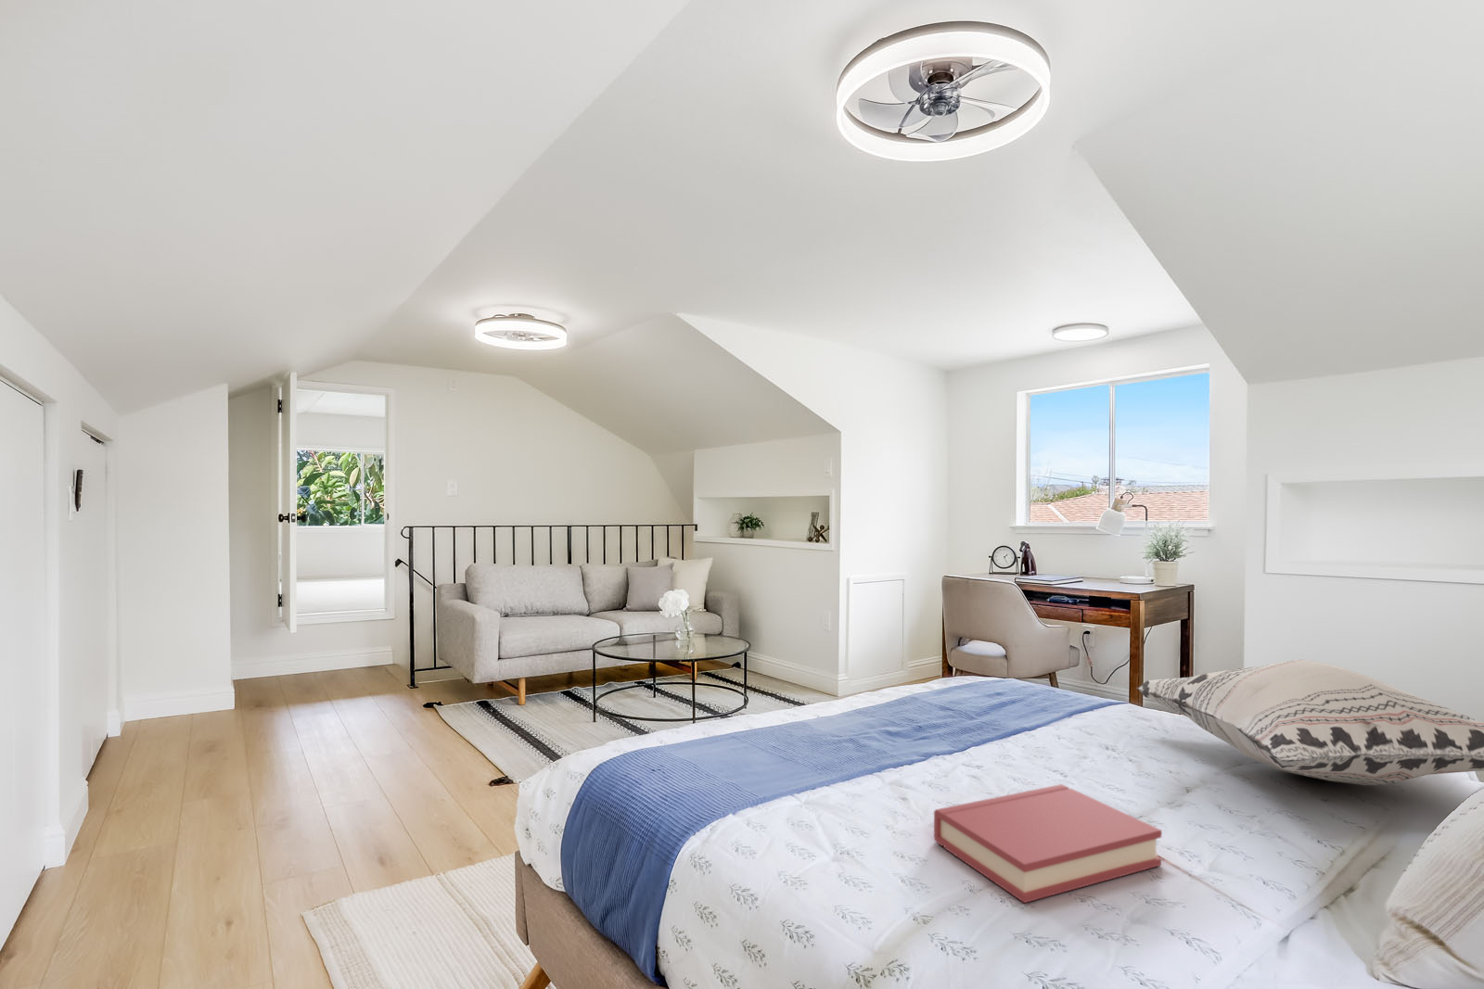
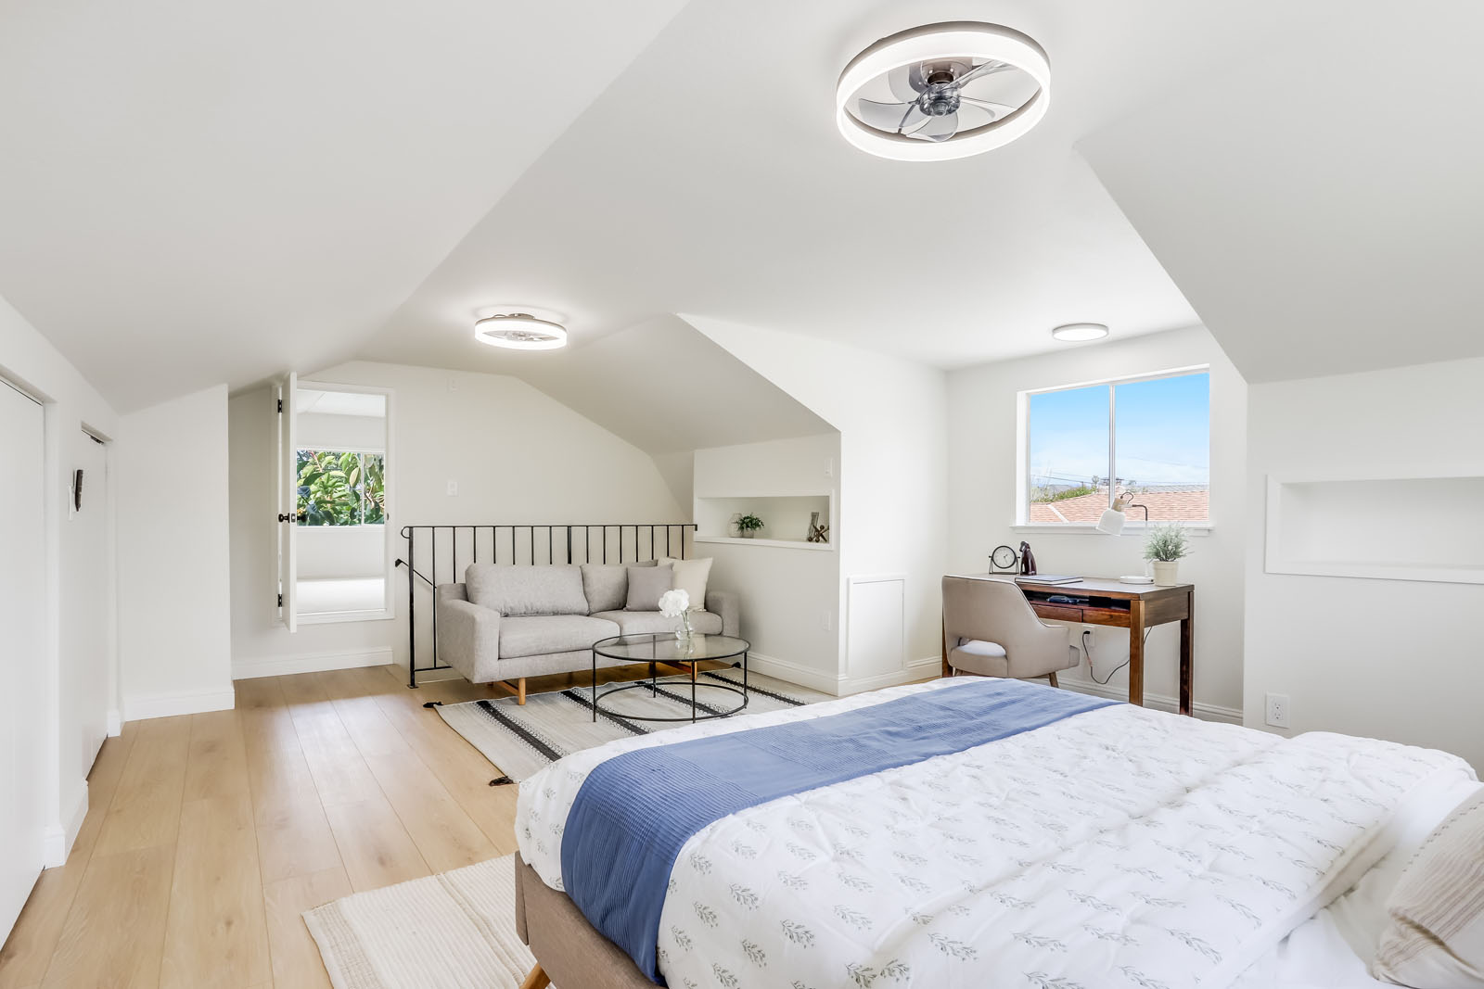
- hardback book [933,784,1163,904]
- decorative pillow [1135,659,1484,786]
